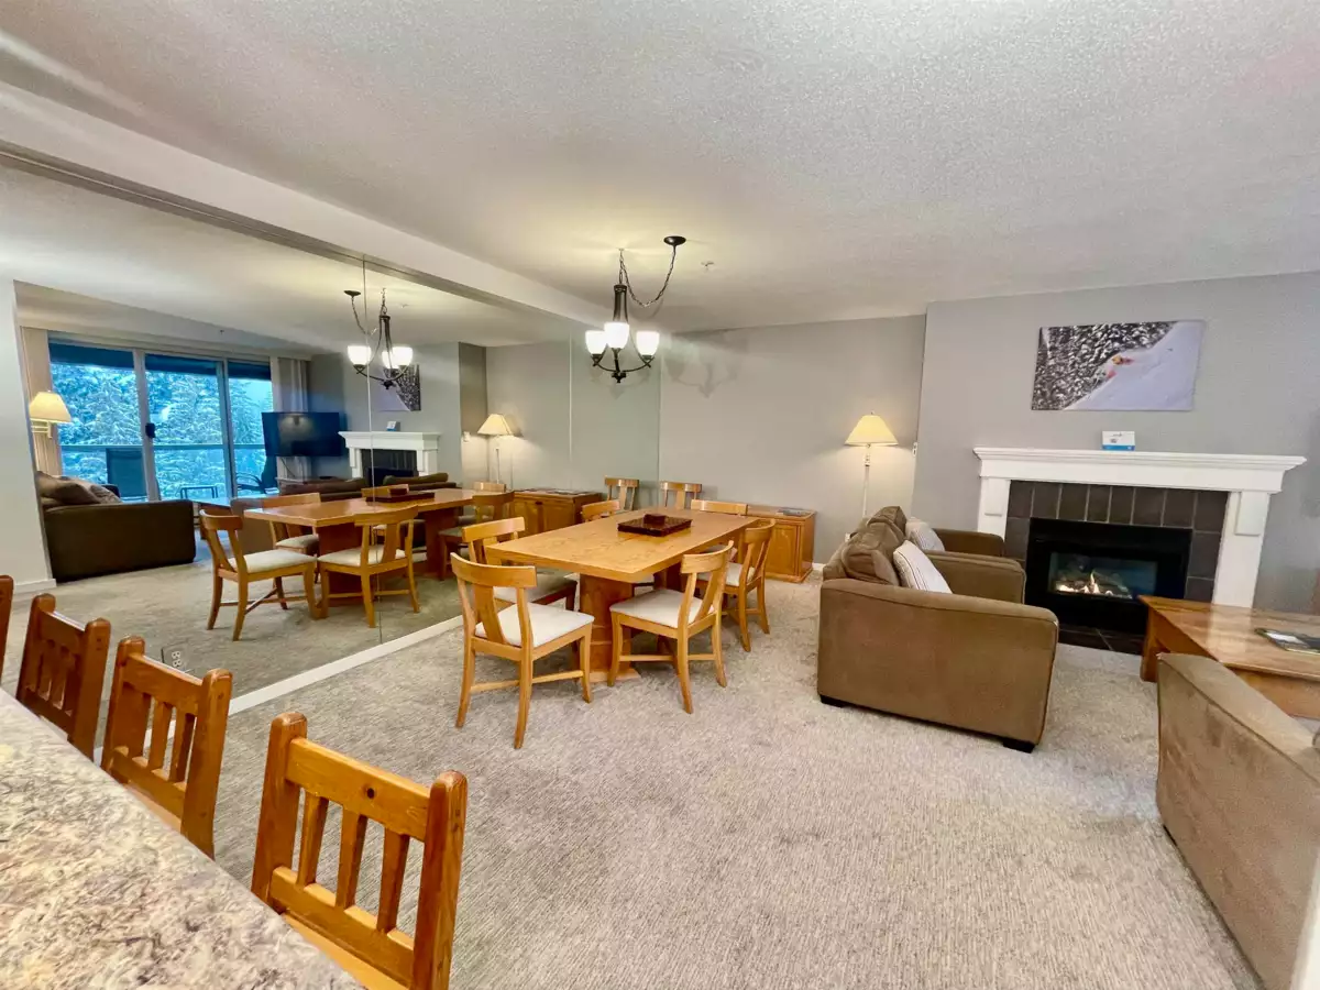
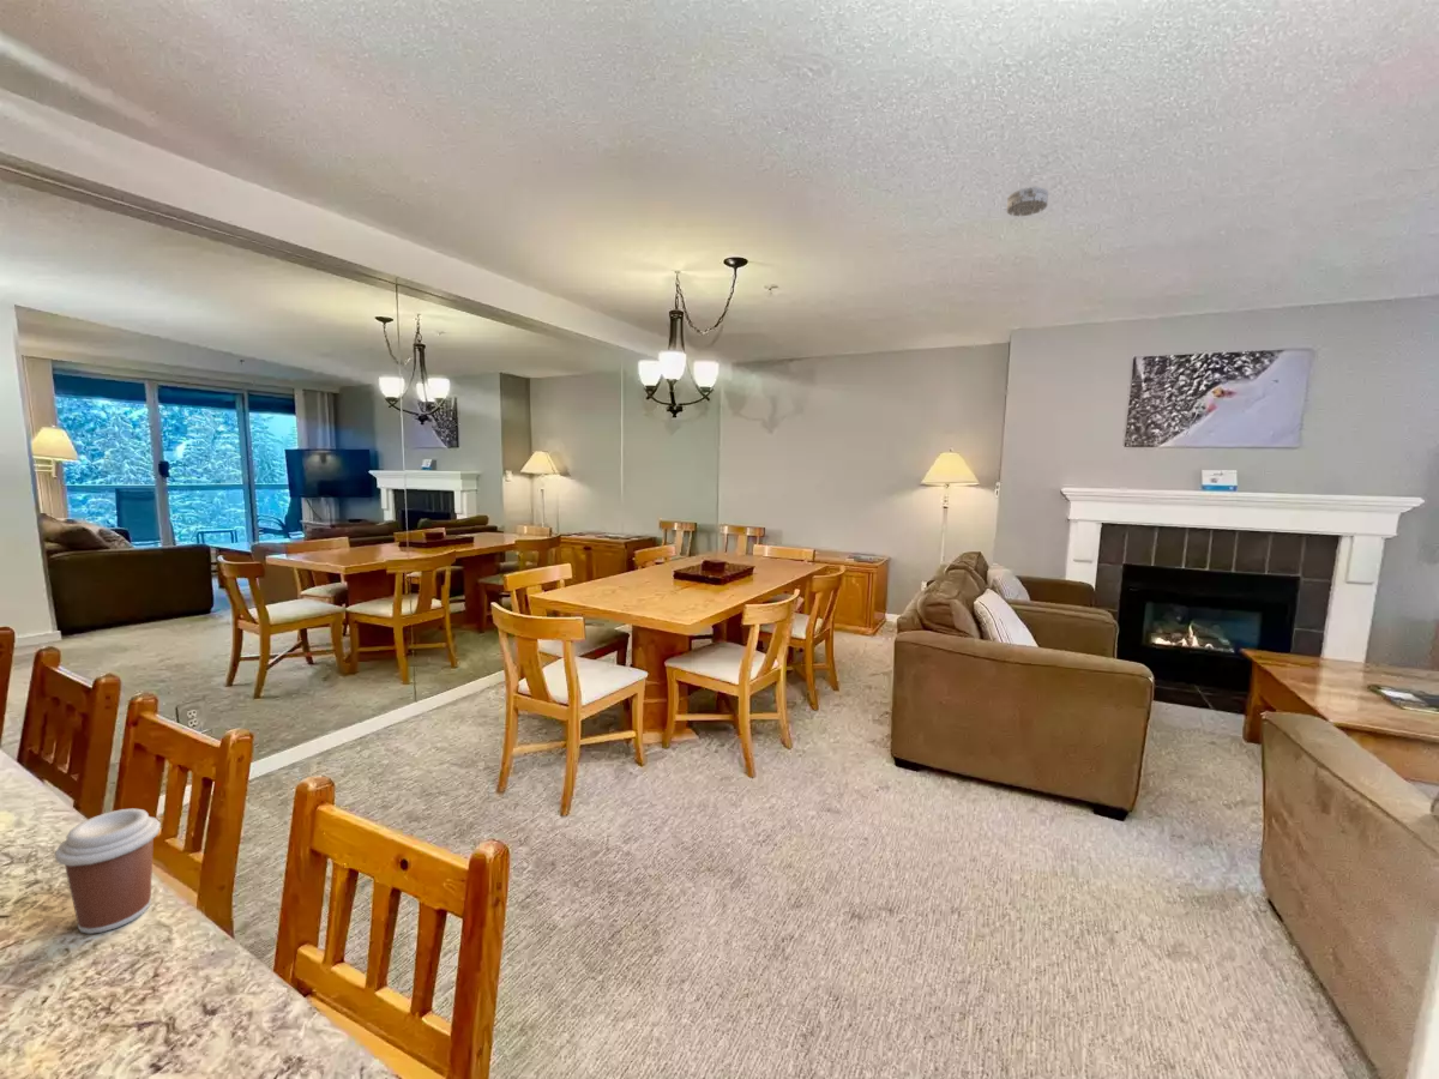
+ coffee cup [54,807,162,935]
+ smoke detector [1006,186,1049,217]
